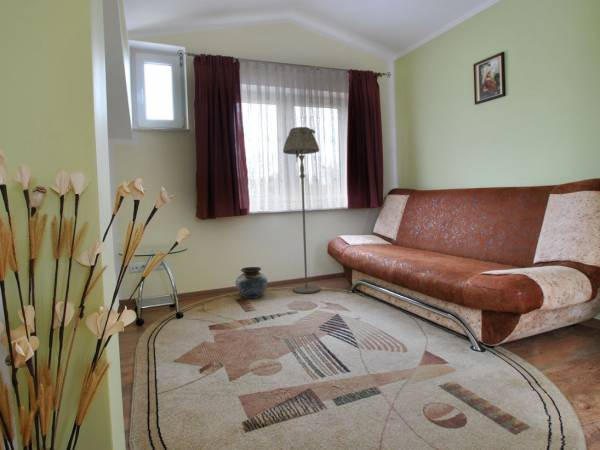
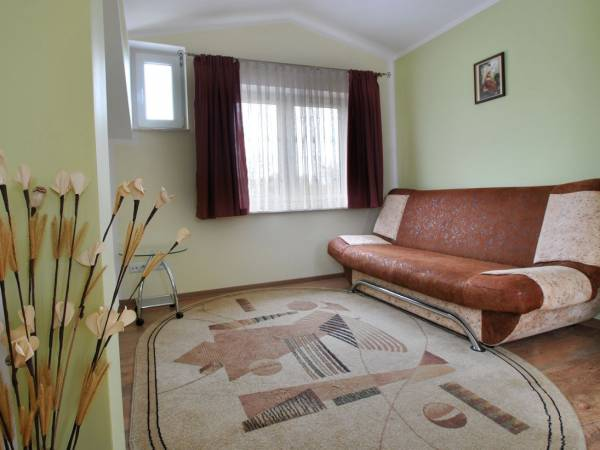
- floor lamp [282,126,321,294]
- vase [235,266,268,299]
